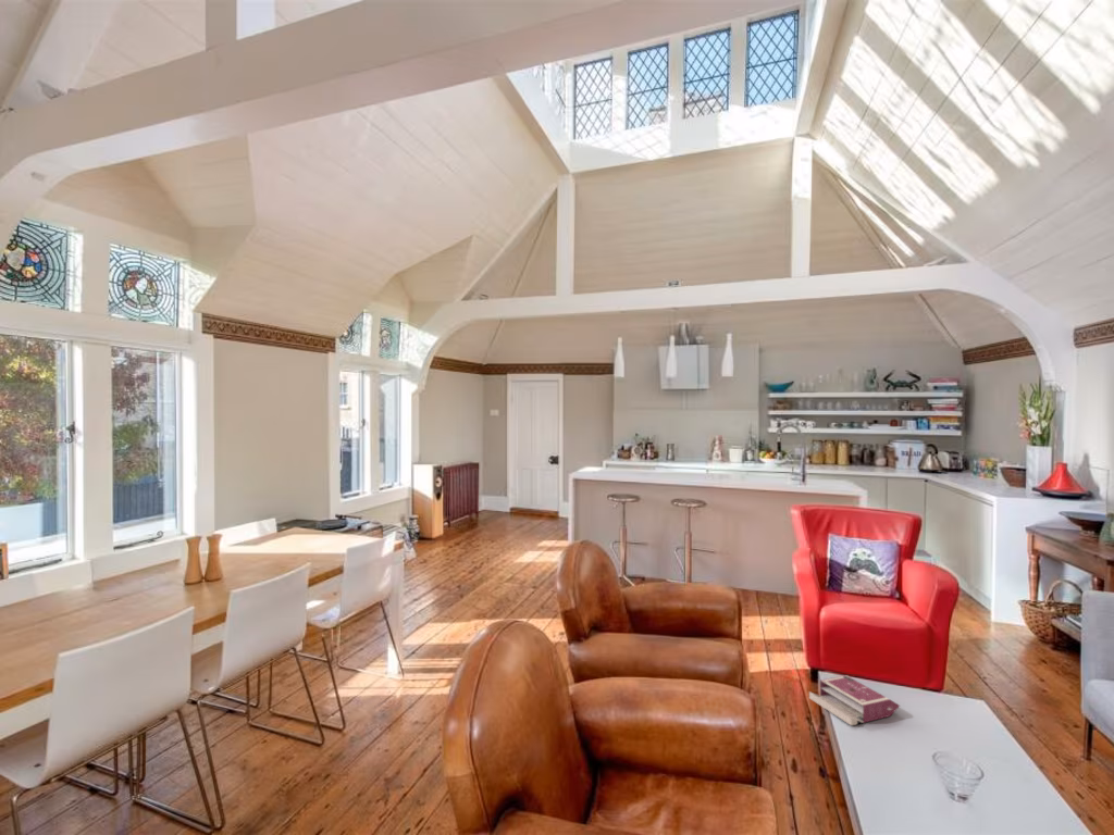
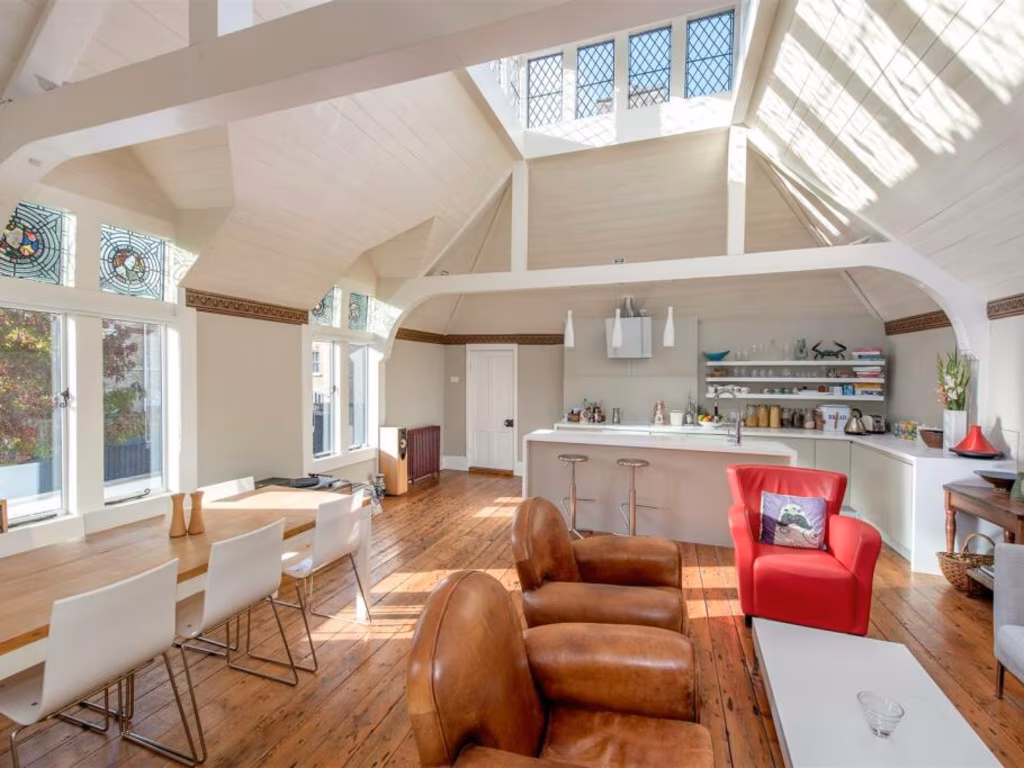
- book [808,674,901,726]
